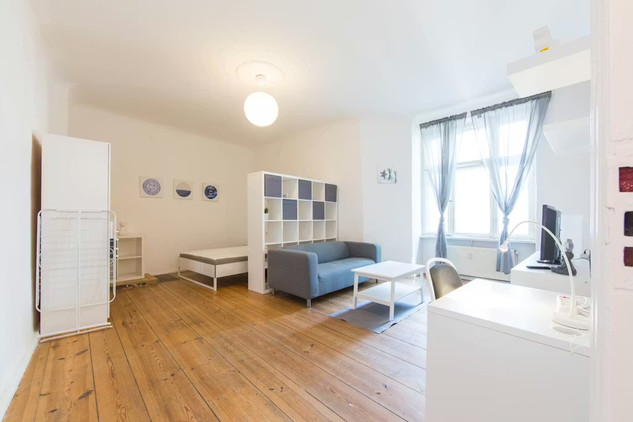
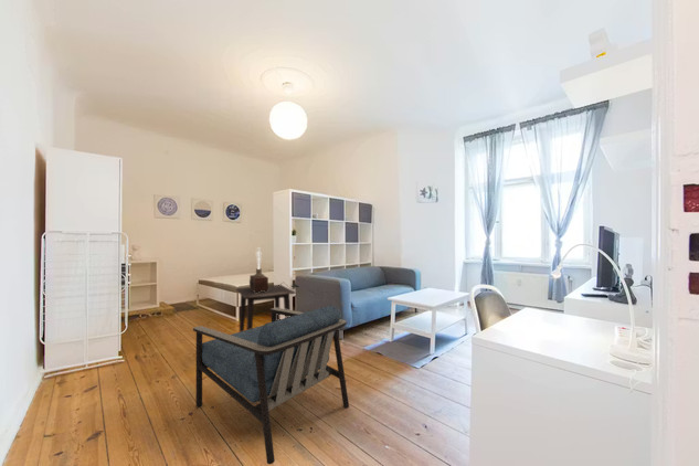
+ armchair [192,304,350,465]
+ side table [235,284,296,332]
+ table lamp [248,248,300,293]
